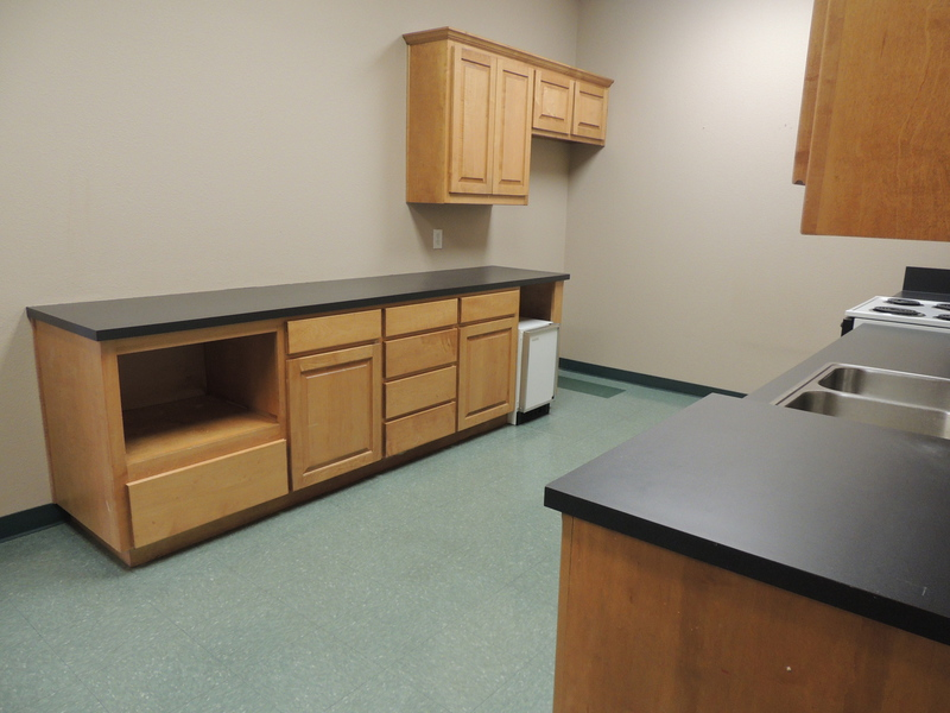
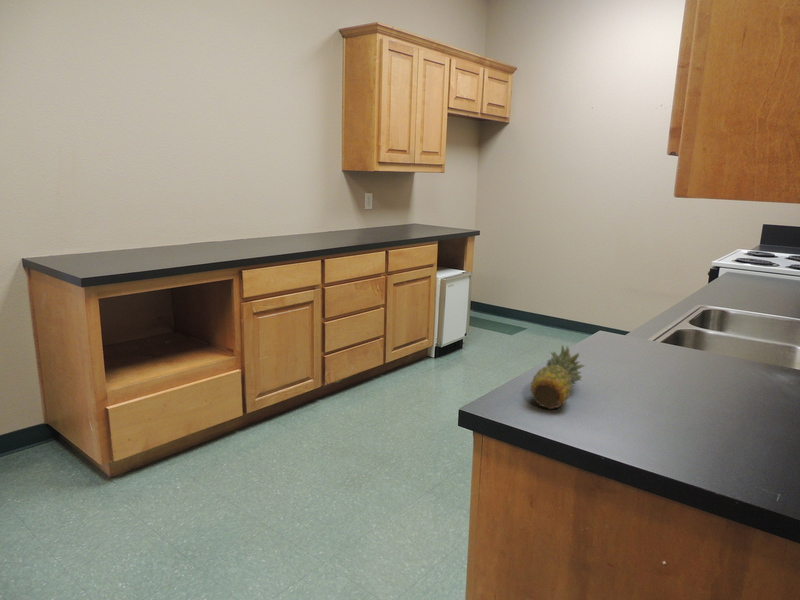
+ fruit [530,344,586,410]
